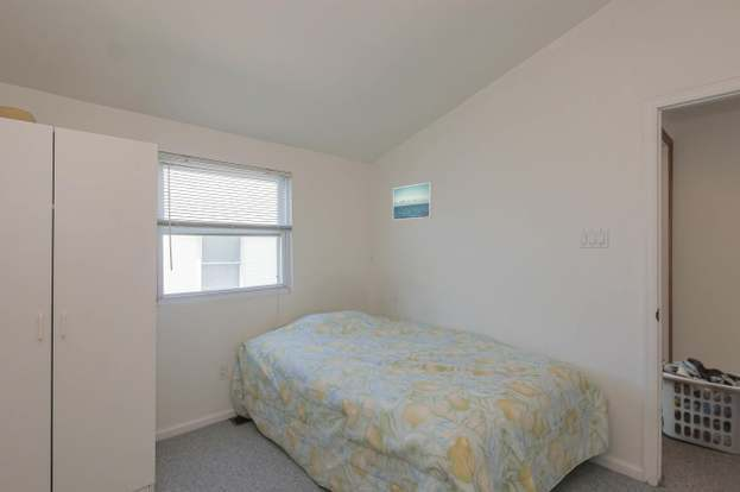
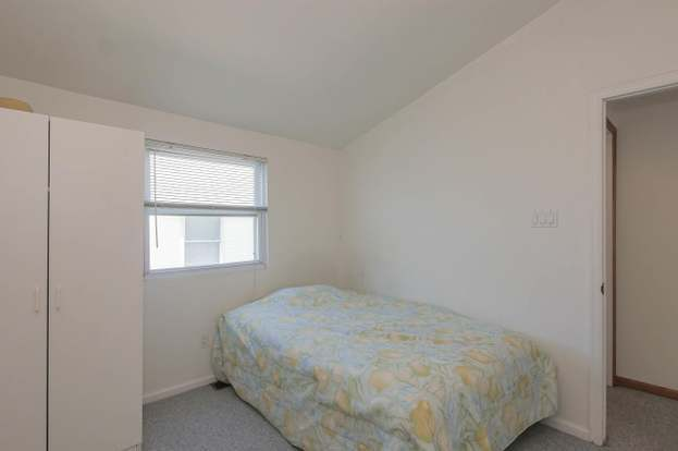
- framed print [392,182,434,221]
- clothes hamper [660,357,740,456]
